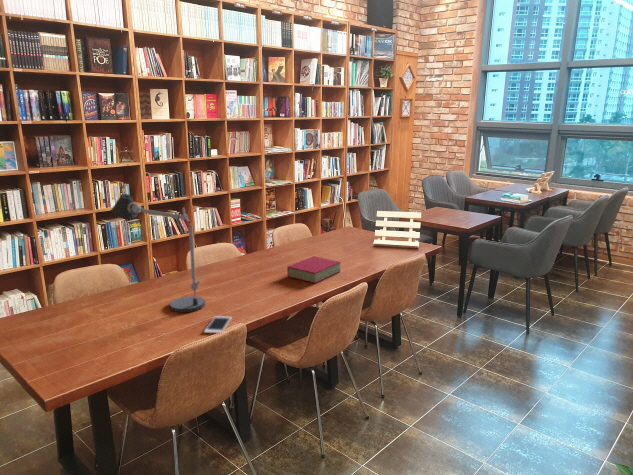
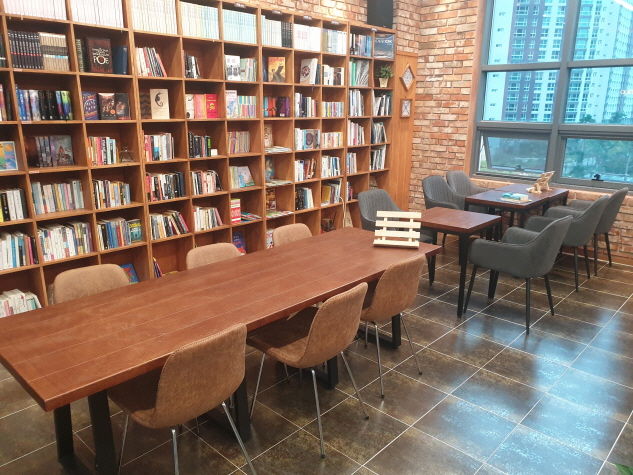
- cell phone [203,315,233,334]
- desk lamp [110,193,206,313]
- book [286,255,342,284]
